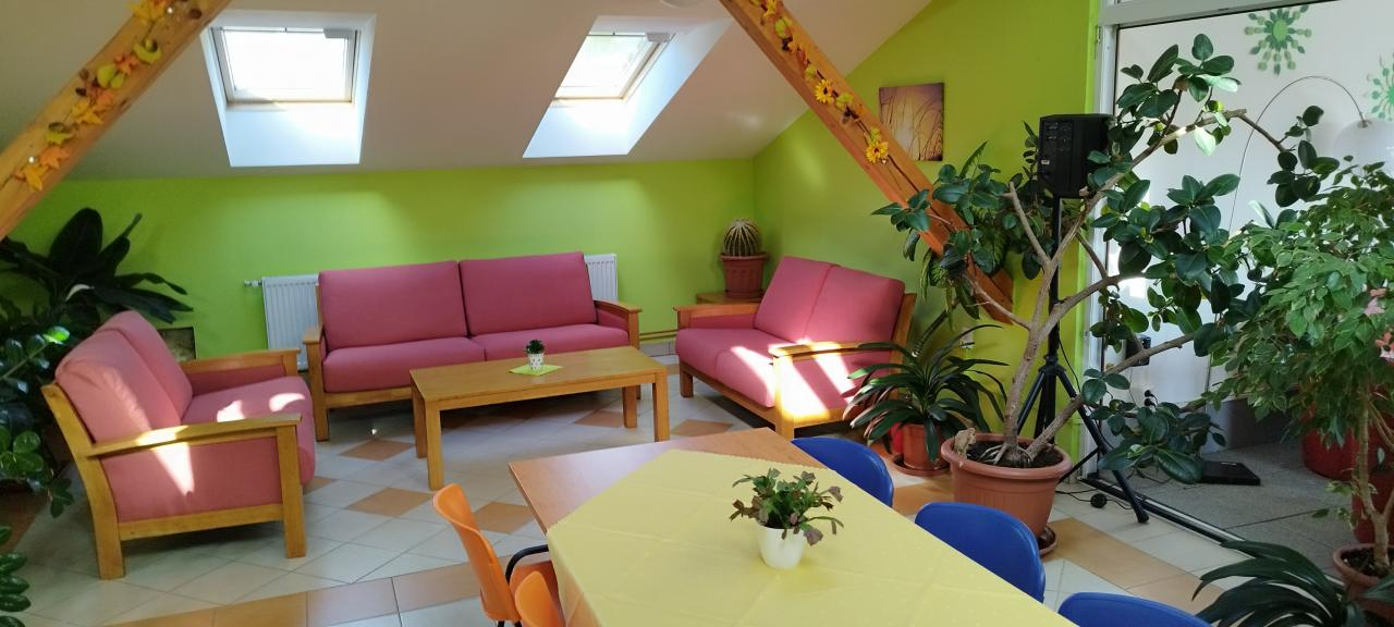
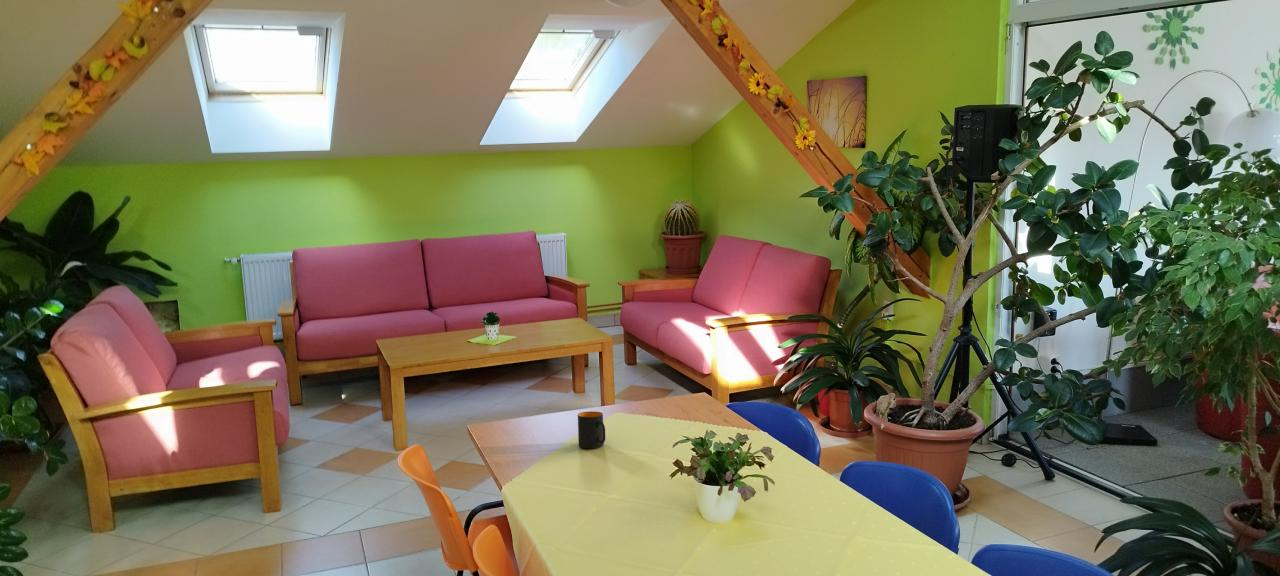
+ mug [577,410,606,449]
